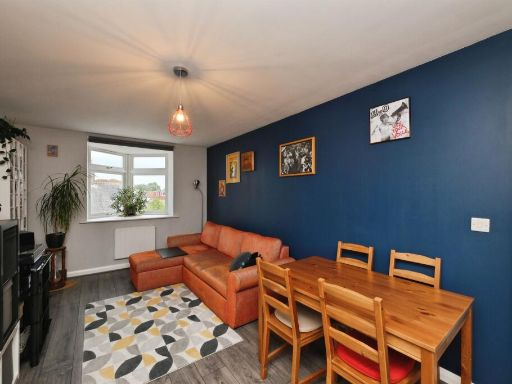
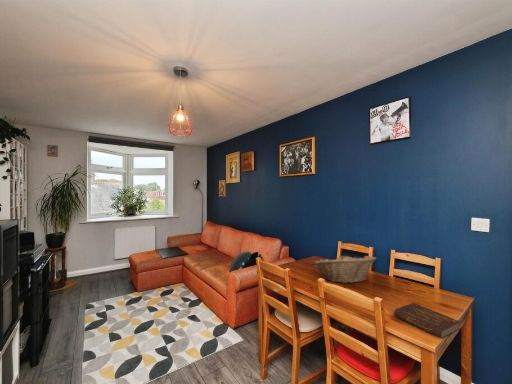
+ fruit basket [313,253,377,284]
+ book [393,302,461,339]
